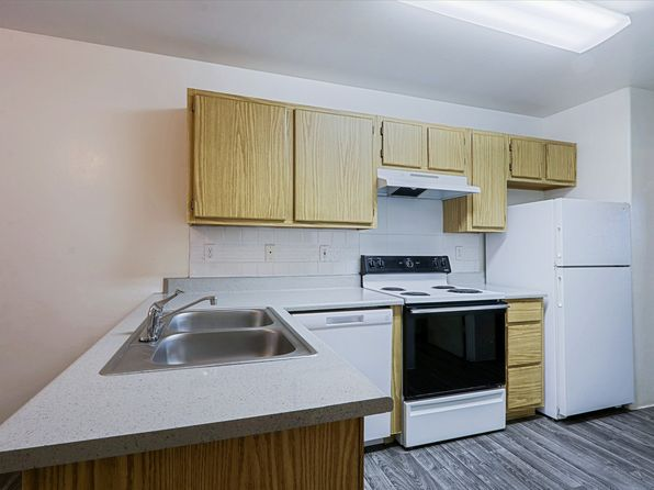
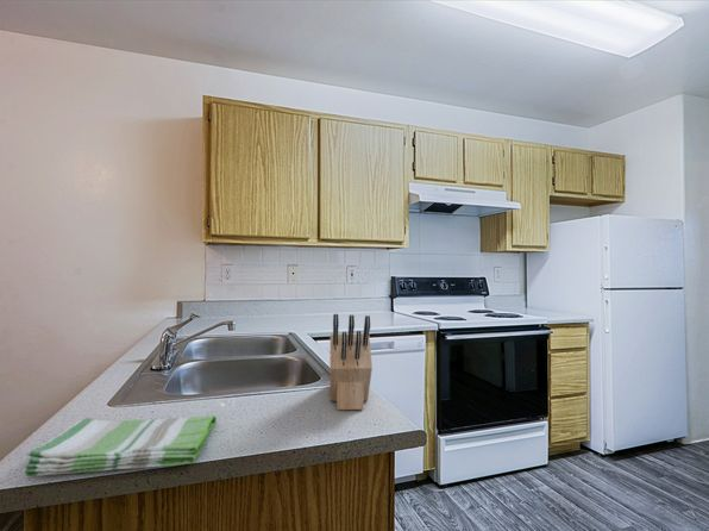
+ knife block [330,313,374,411]
+ dish towel [21,414,218,477]
